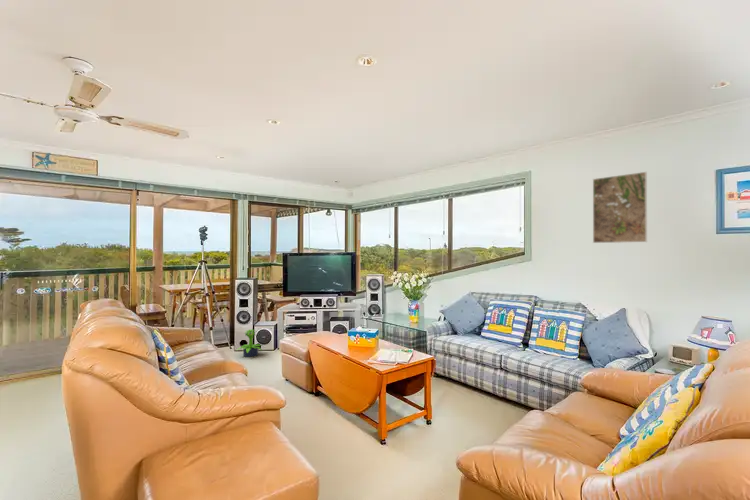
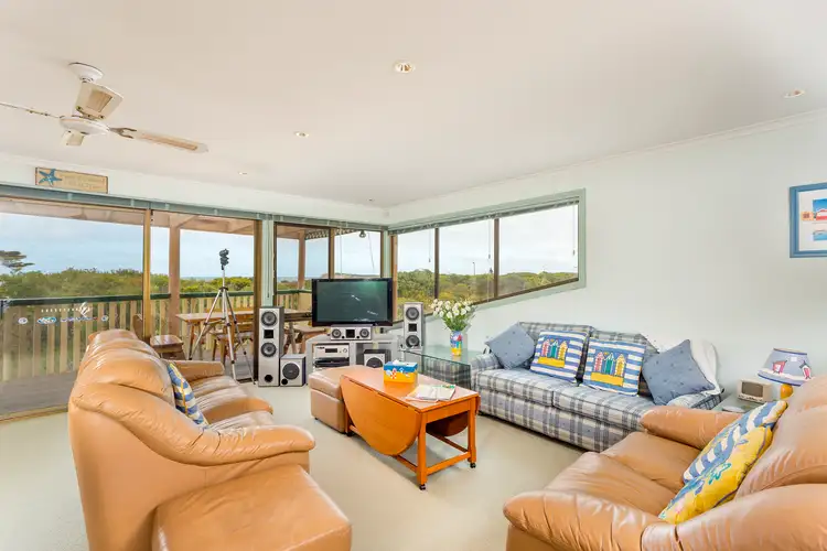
- potted plant [236,328,263,358]
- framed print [592,171,648,244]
